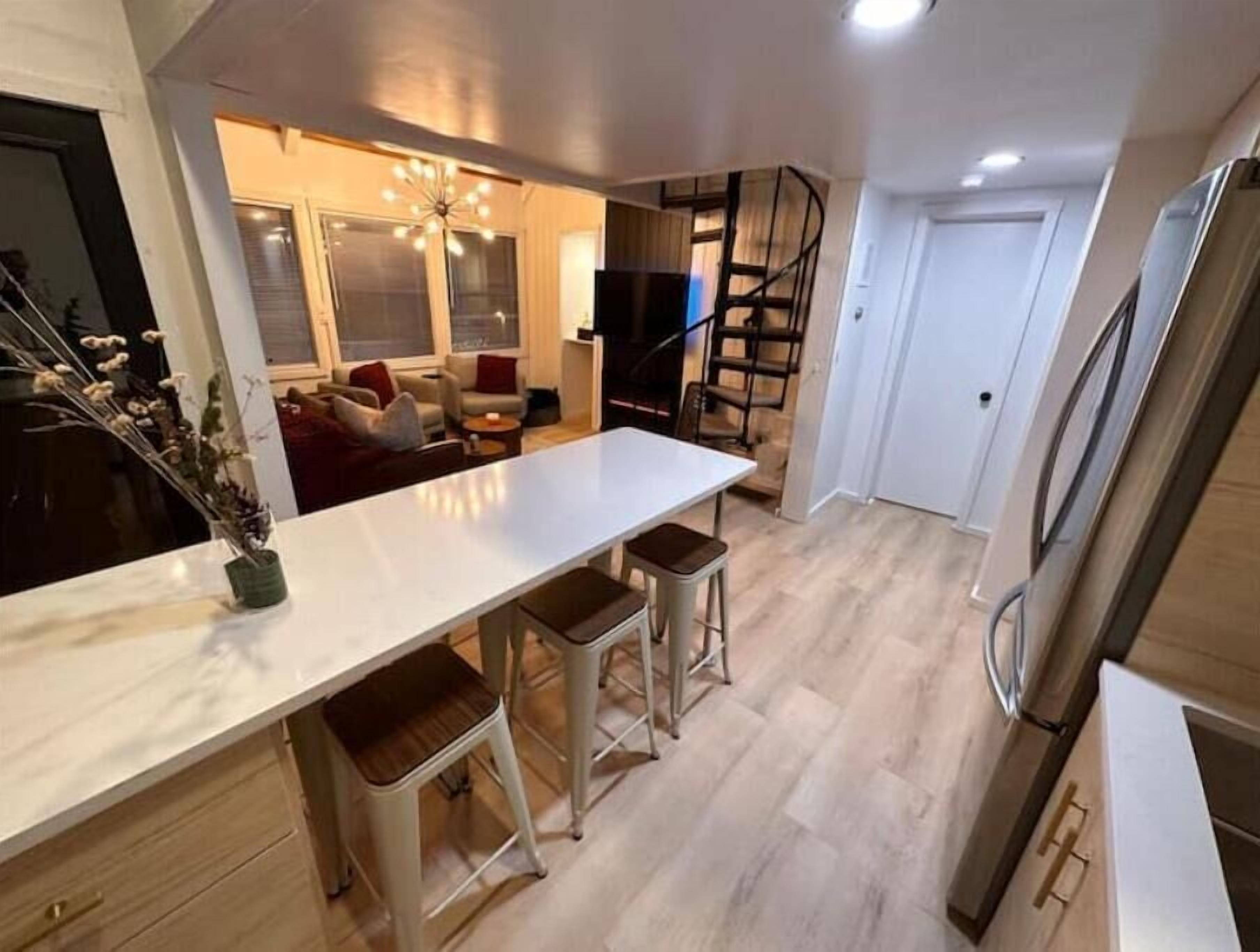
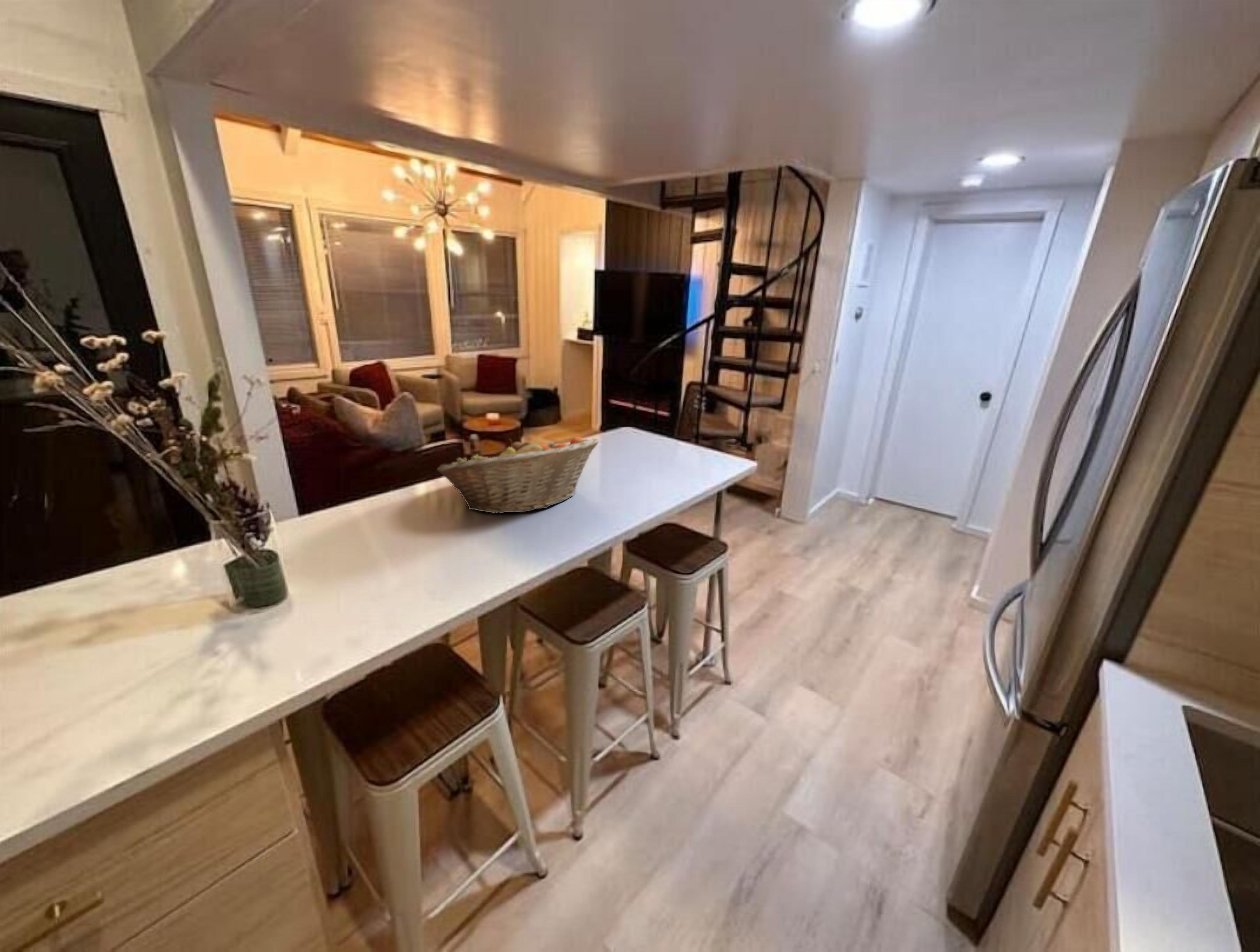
+ fruit basket [437,437,599,513]
